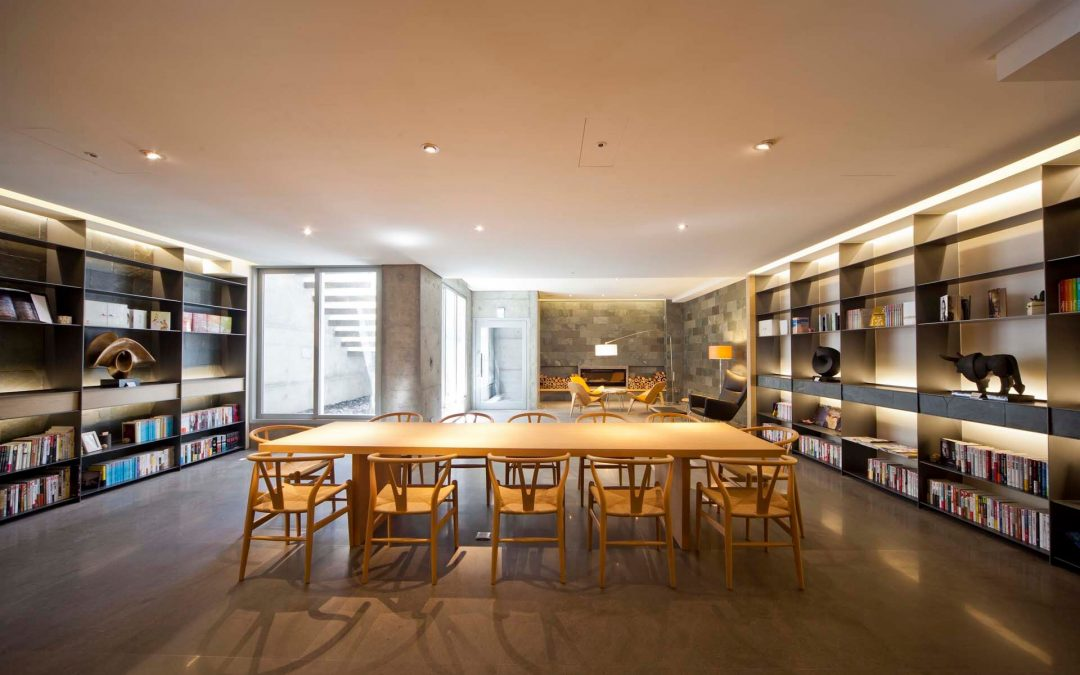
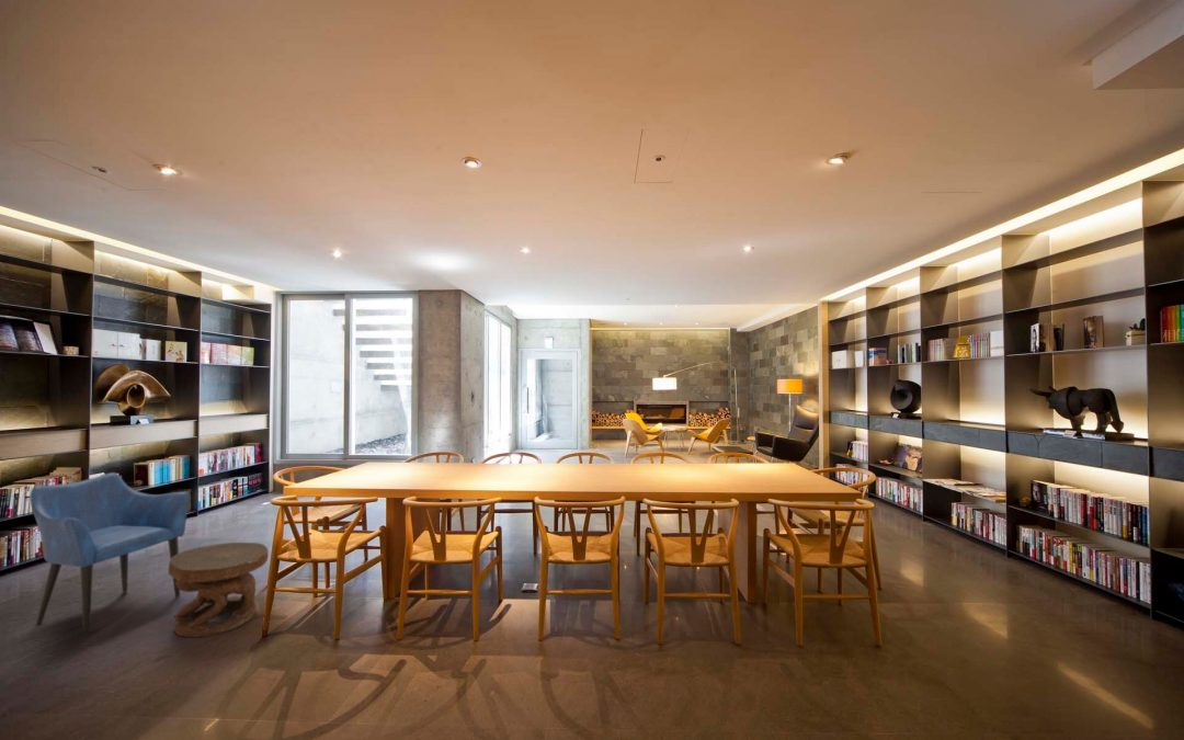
+ armchair [30,471,191,636]
+ side table [167,542,270,638]
